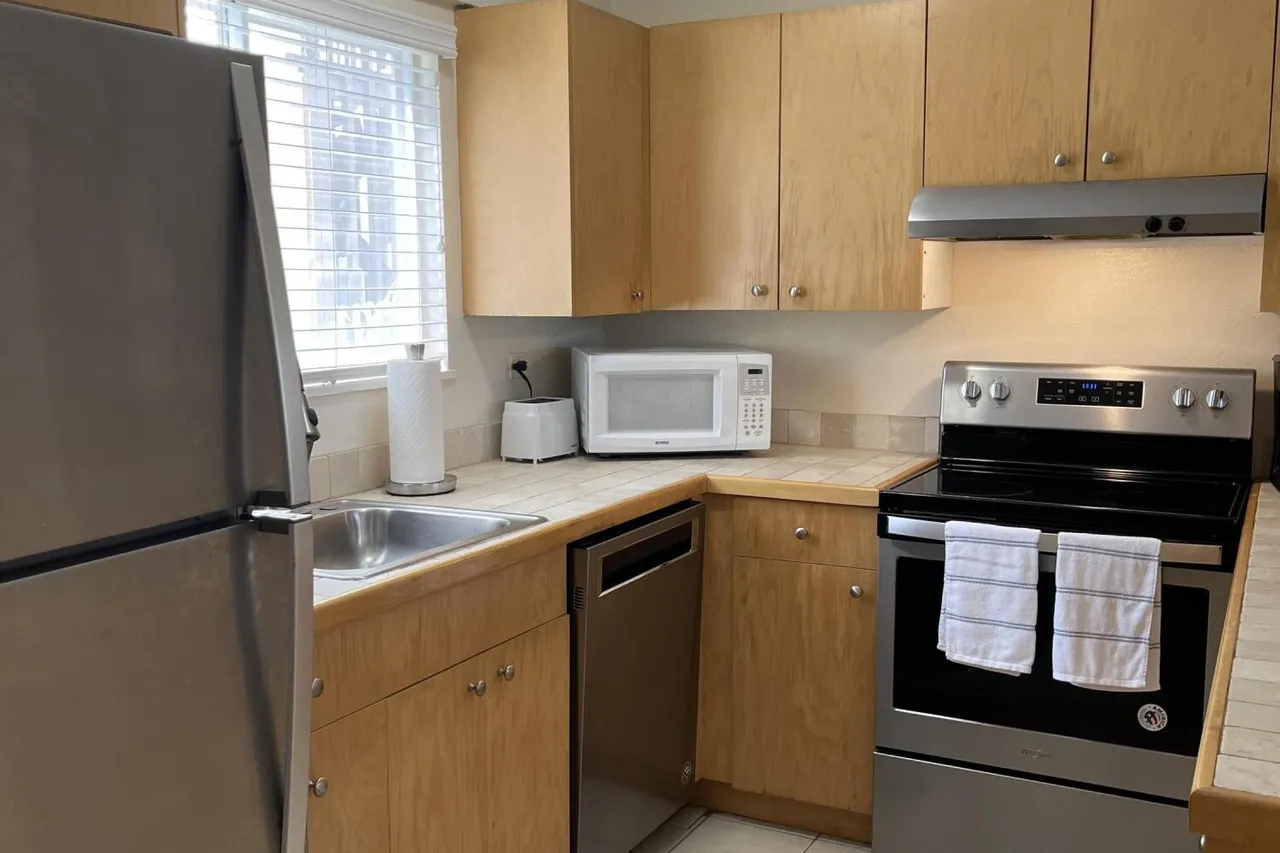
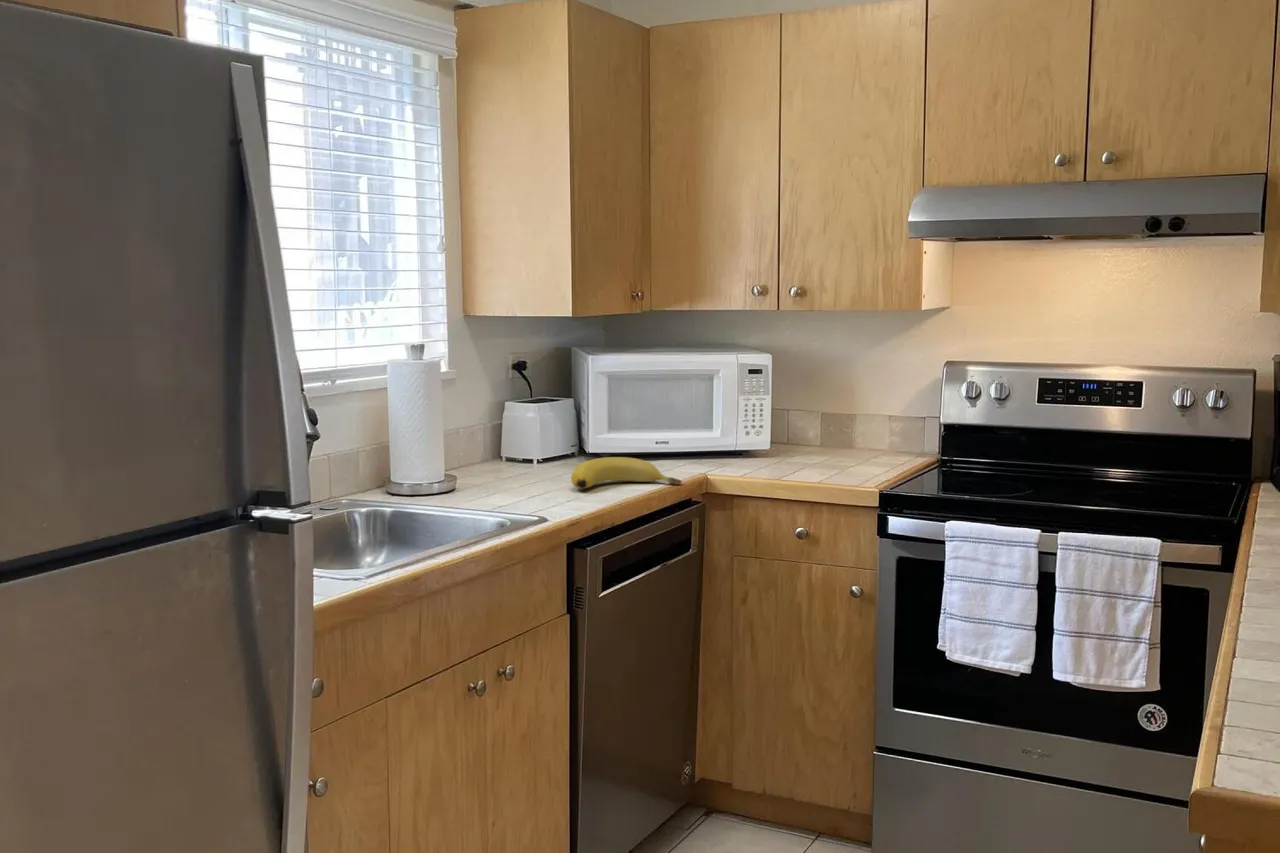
+ banana [570,456,683,490]
